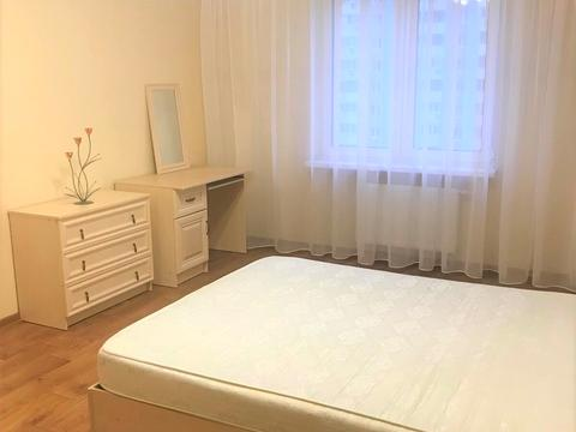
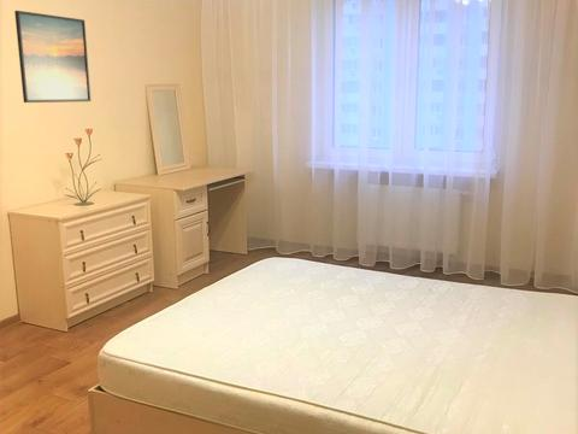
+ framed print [13,10,92,104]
